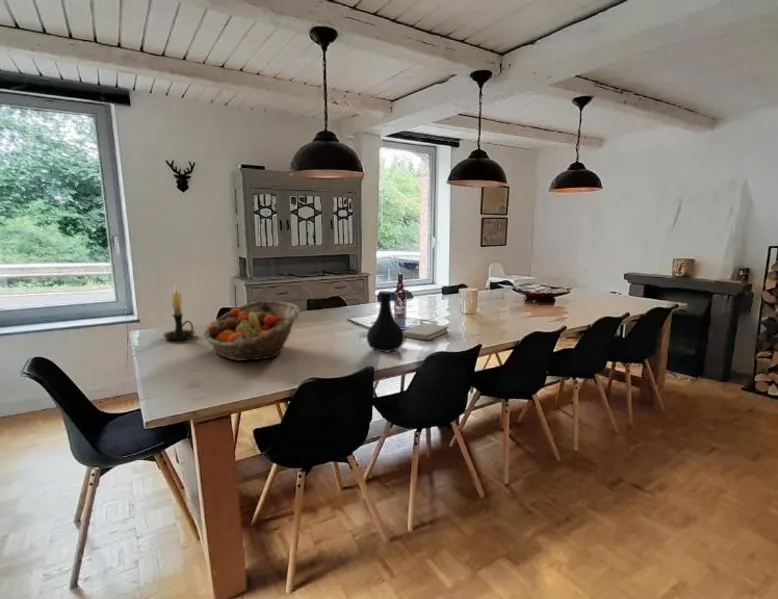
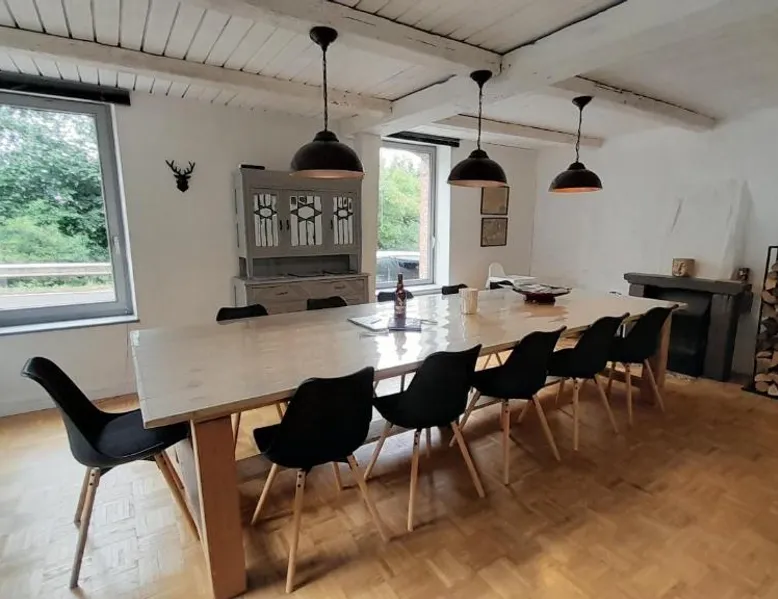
- fruit basket [202,300,301,362]
- book [403,323,450,341]
- candle holder [162,284,196,341]
- vase [366,290,405,353]
